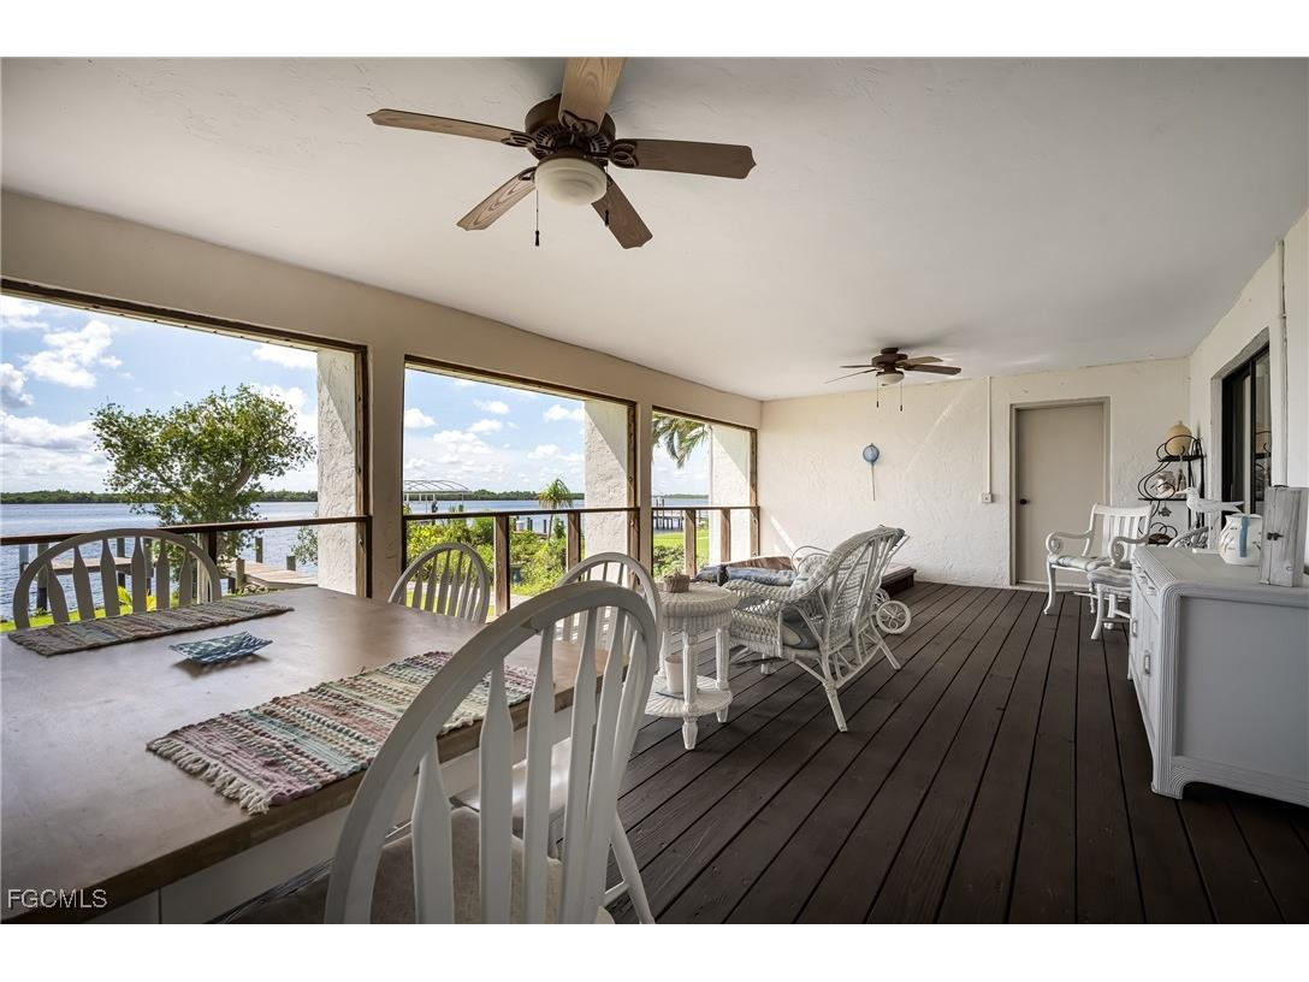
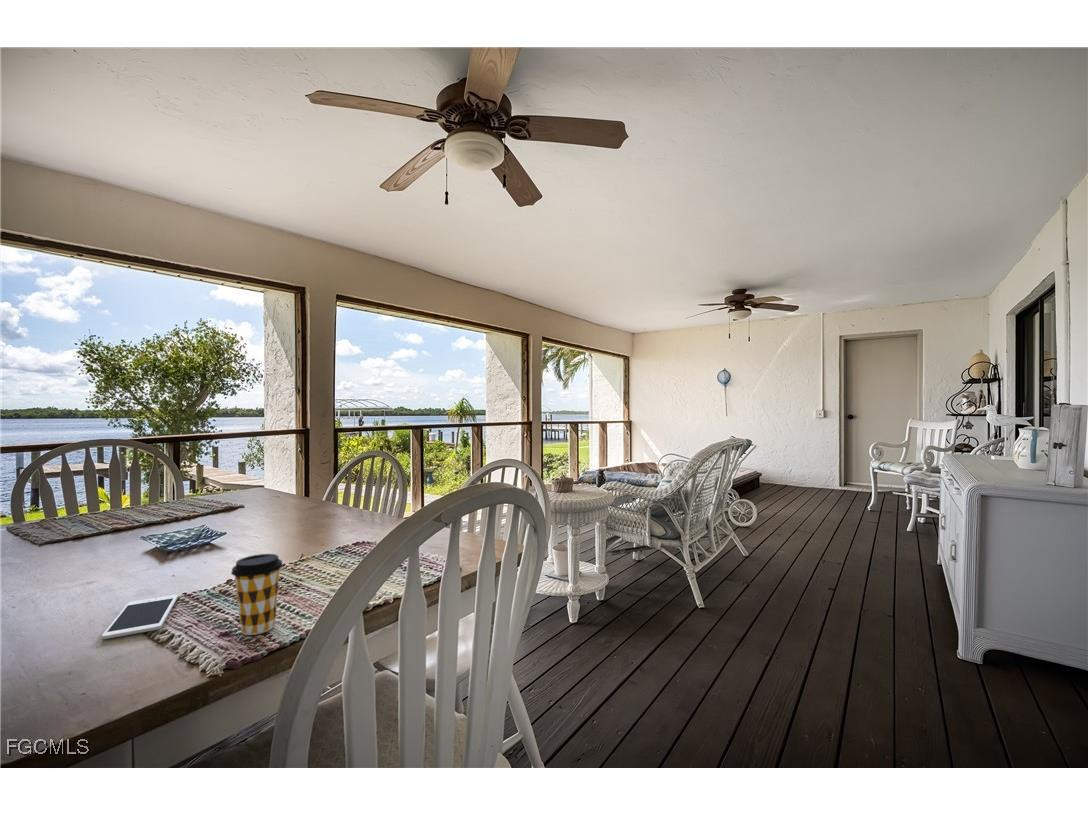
+ coffee cup [230,553,284,636]
+ cell phone [101,594,179,640]
